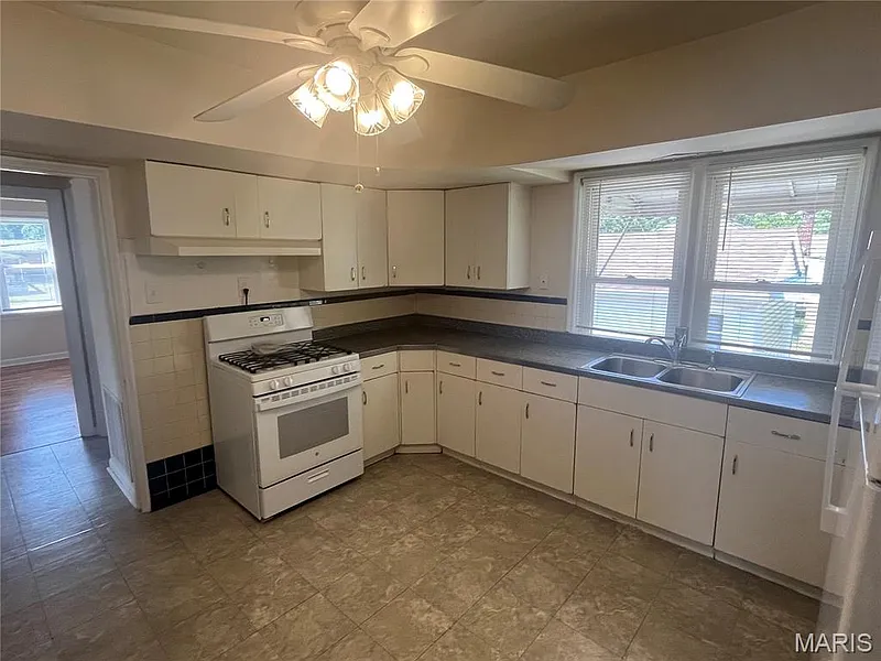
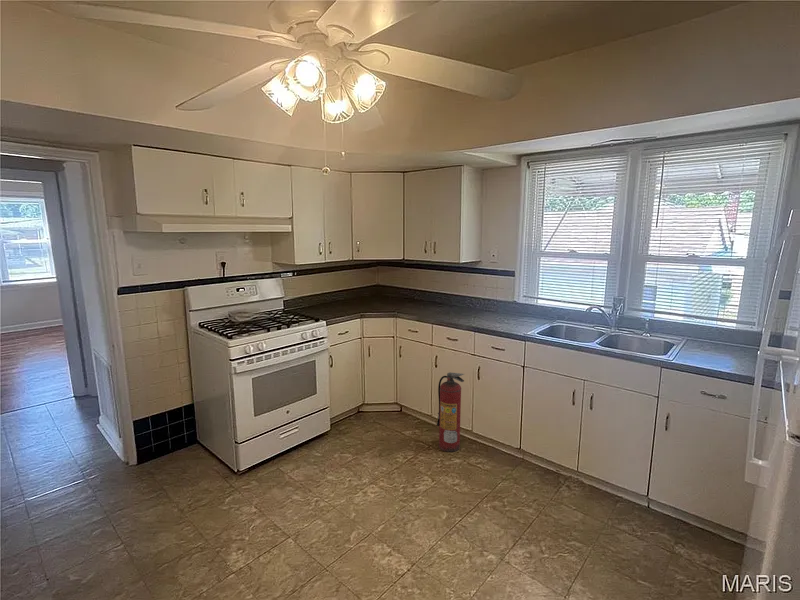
+ fire extinguisher [436,371,465,453]
